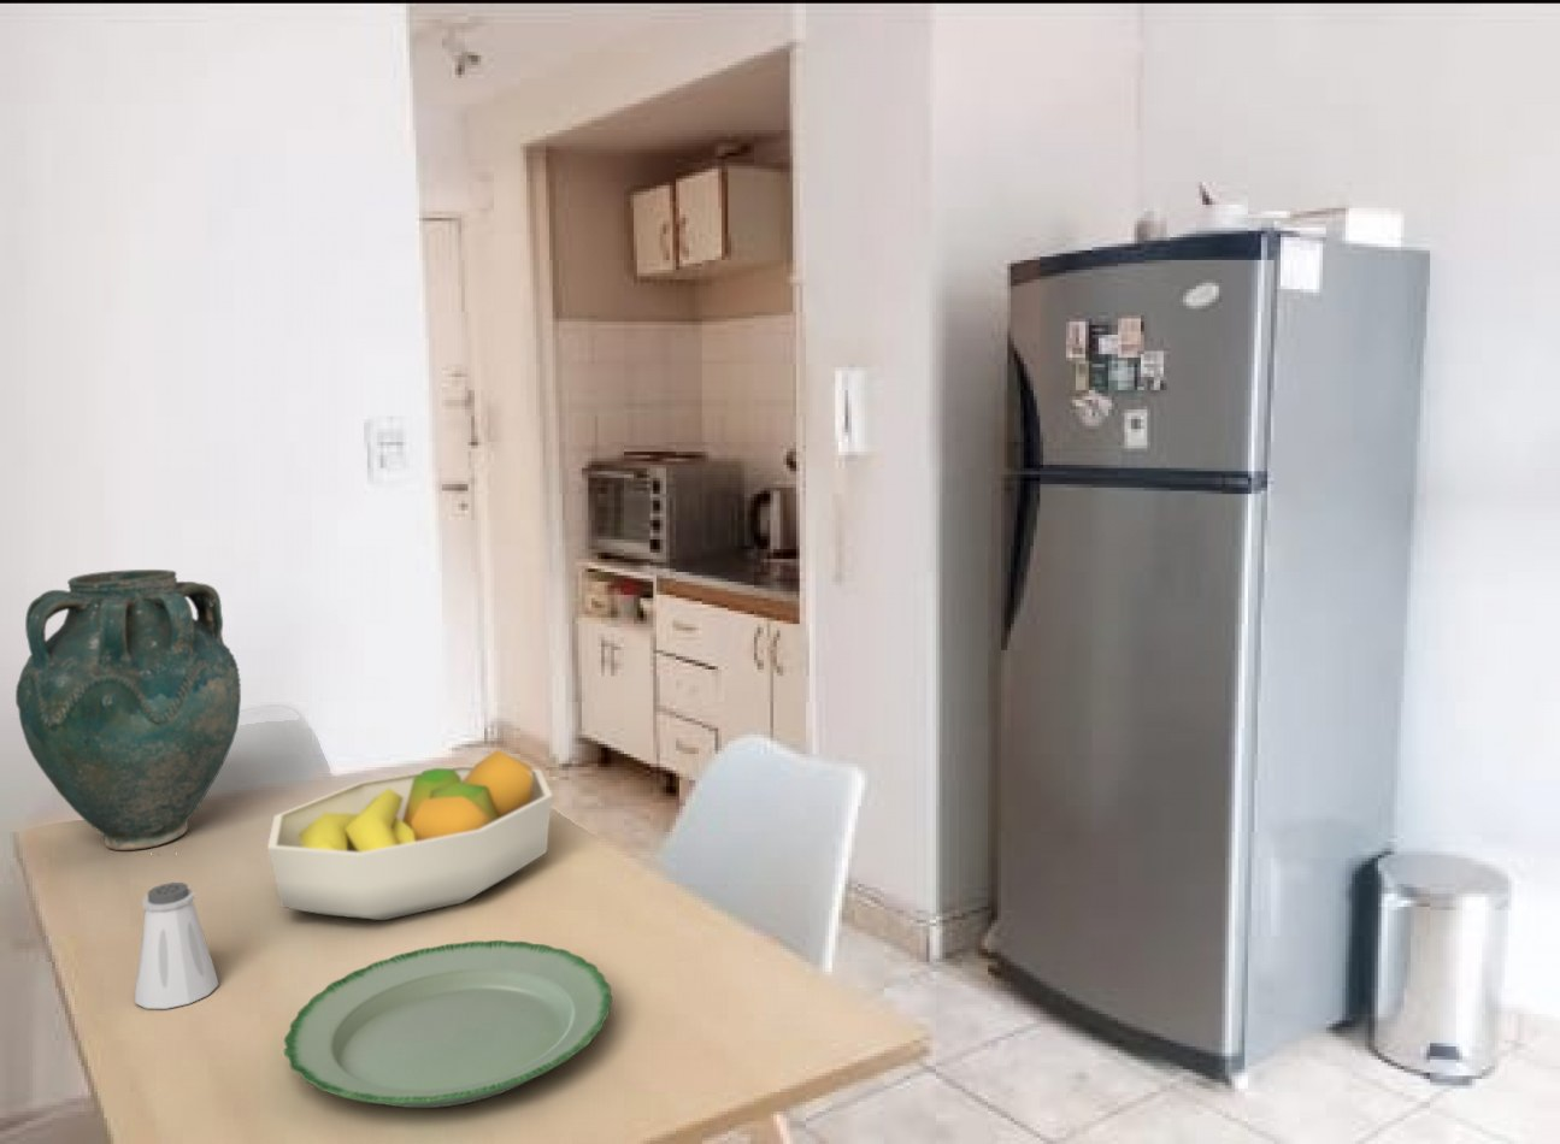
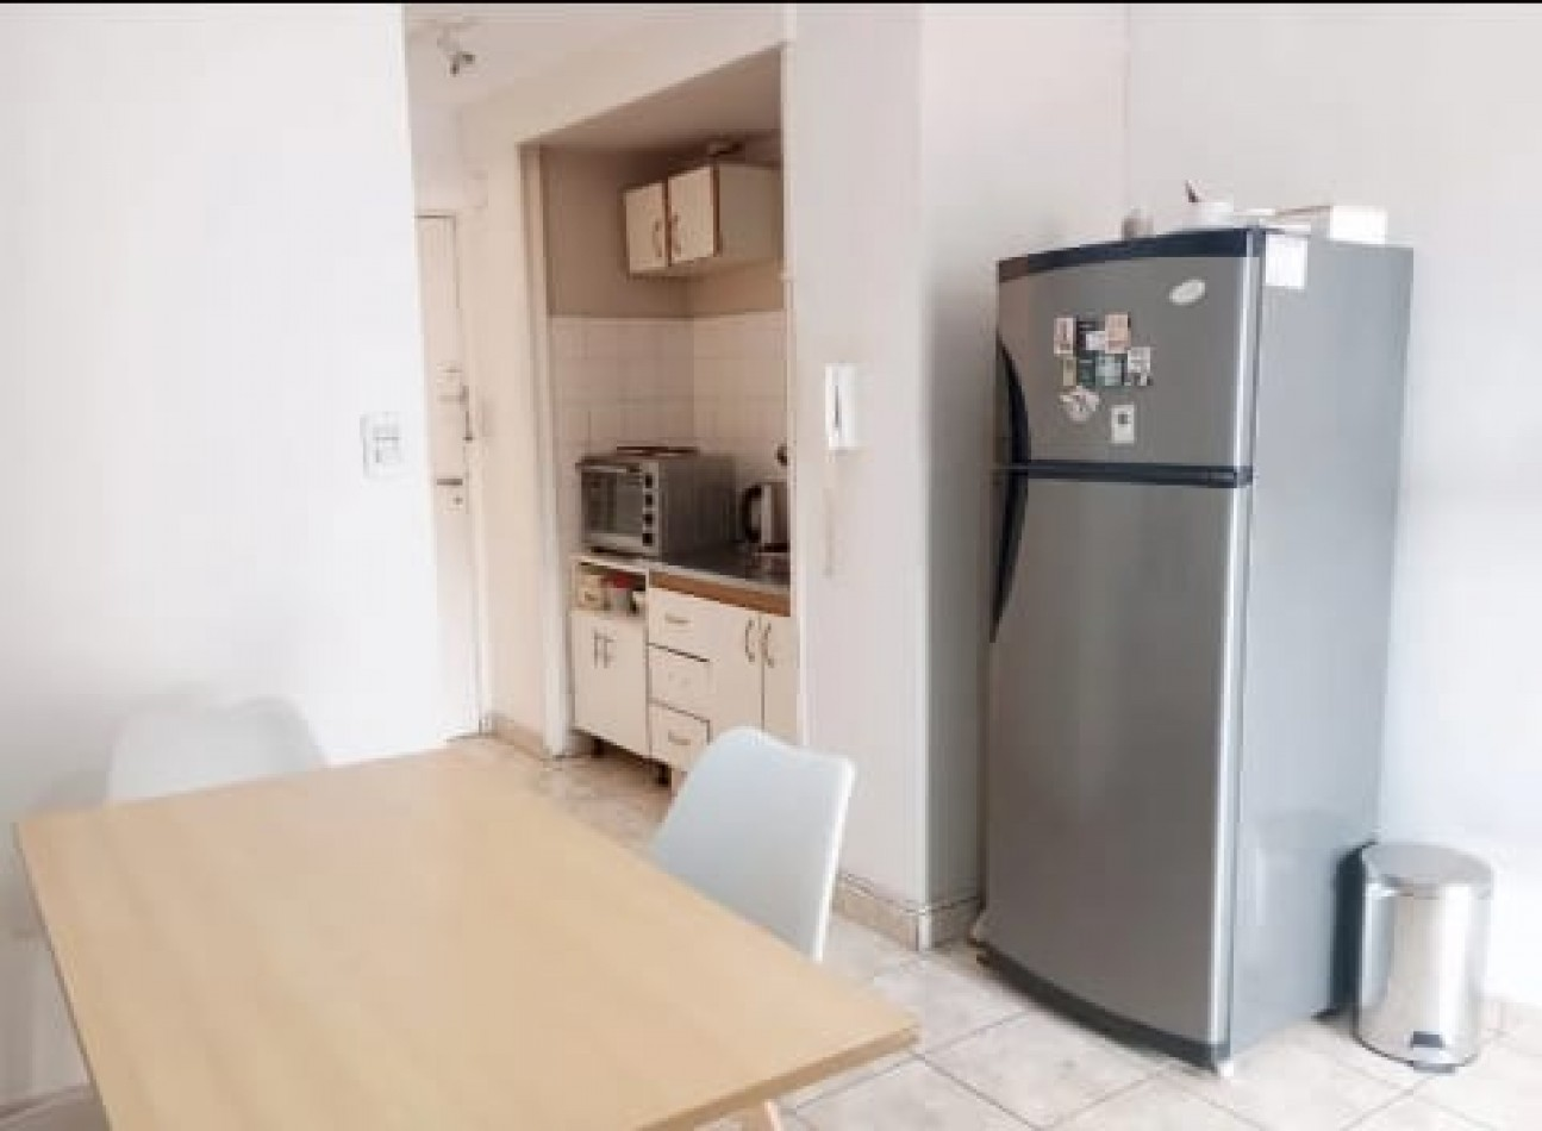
- fruit bowl [266,749,555,921]
- saltshaker [133,881,219,1011]
- plate [283,939,613,1109]
- vase [15,569,242,856]
